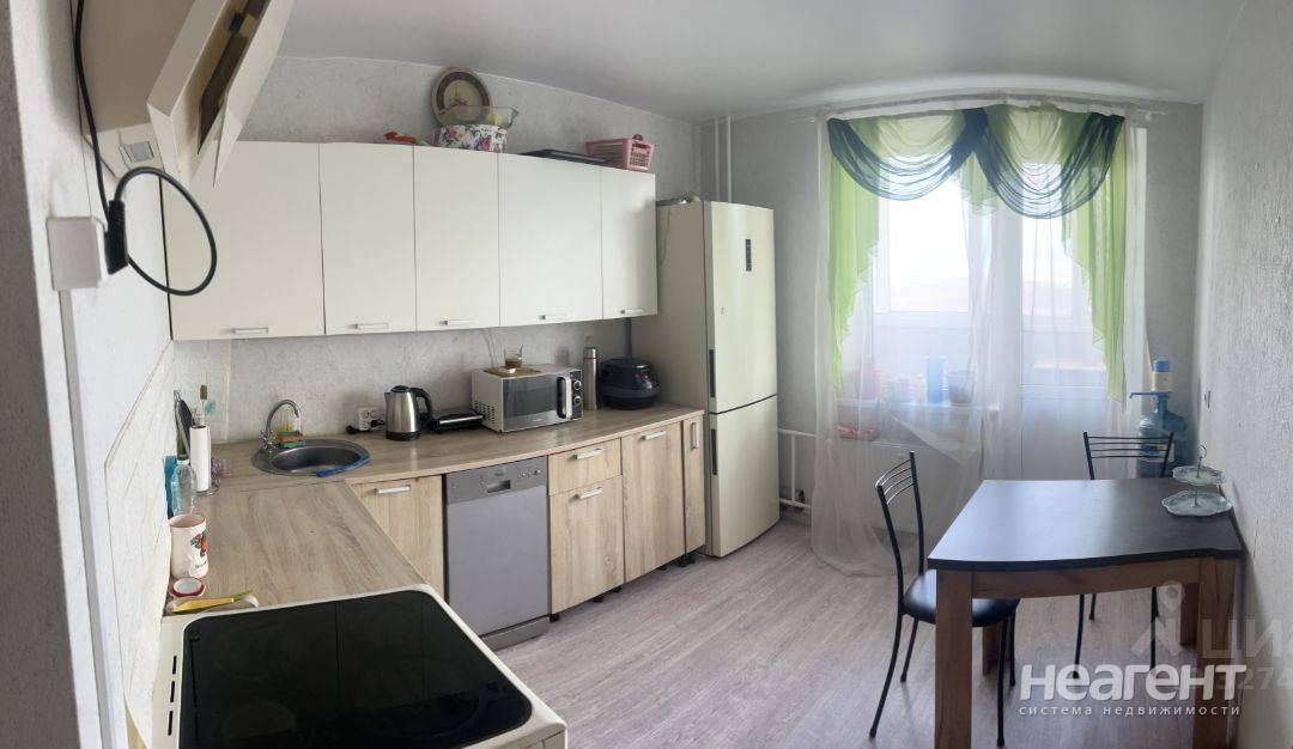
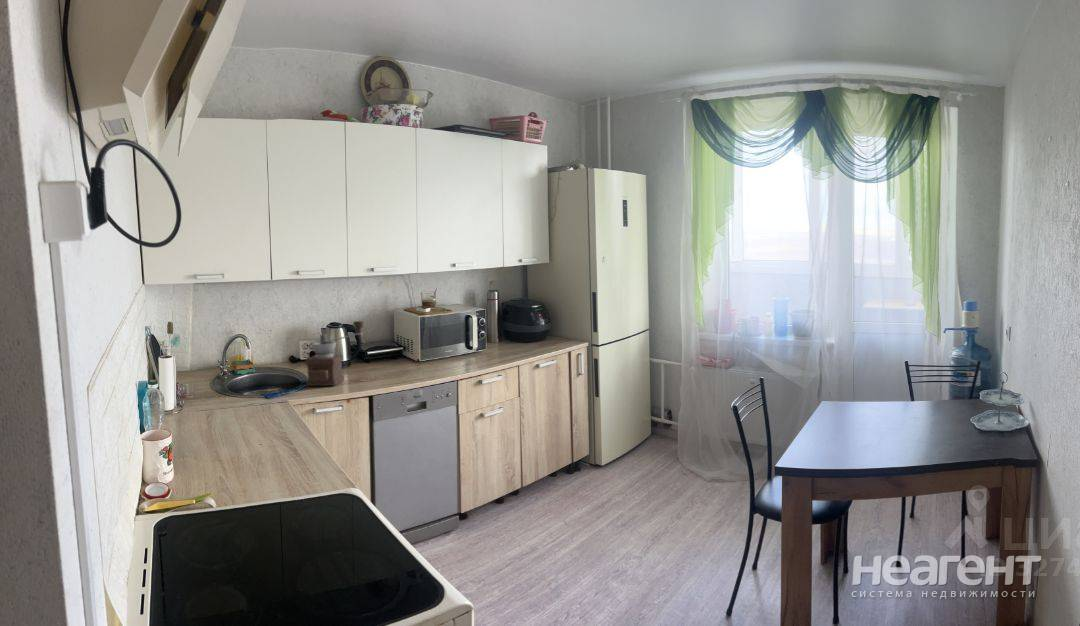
+ coffee grinder [304,320,365,387]
